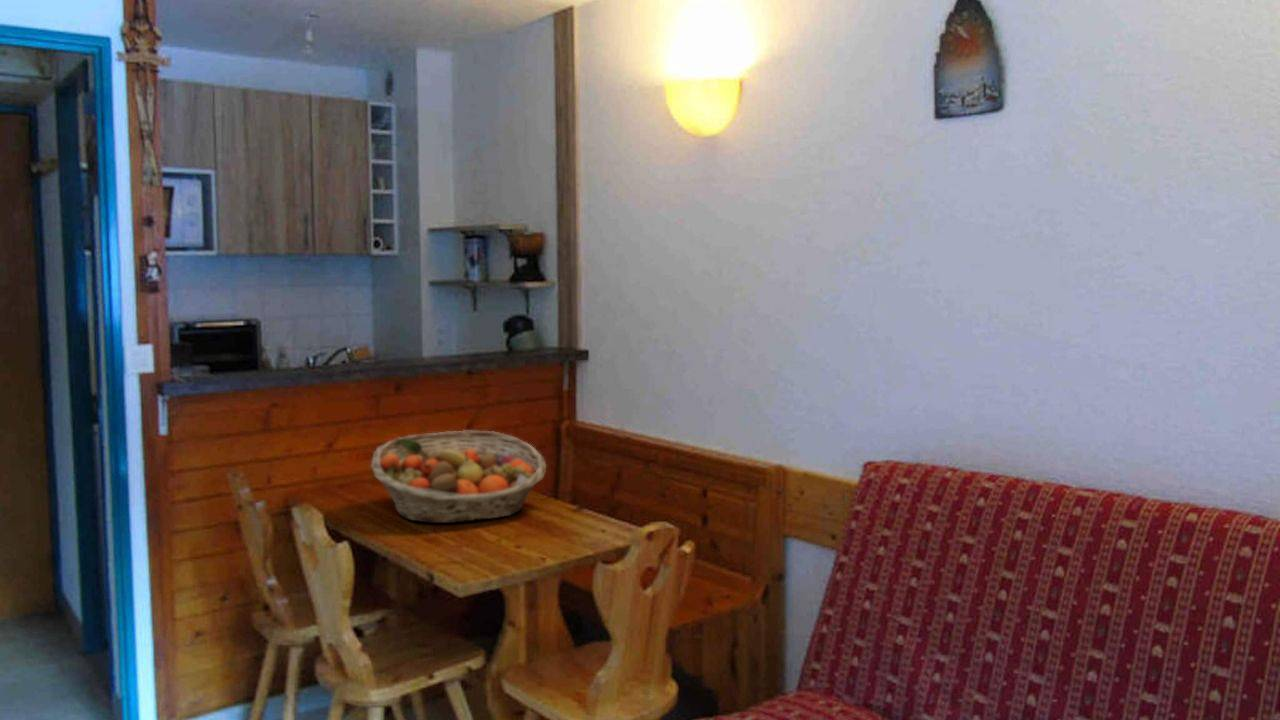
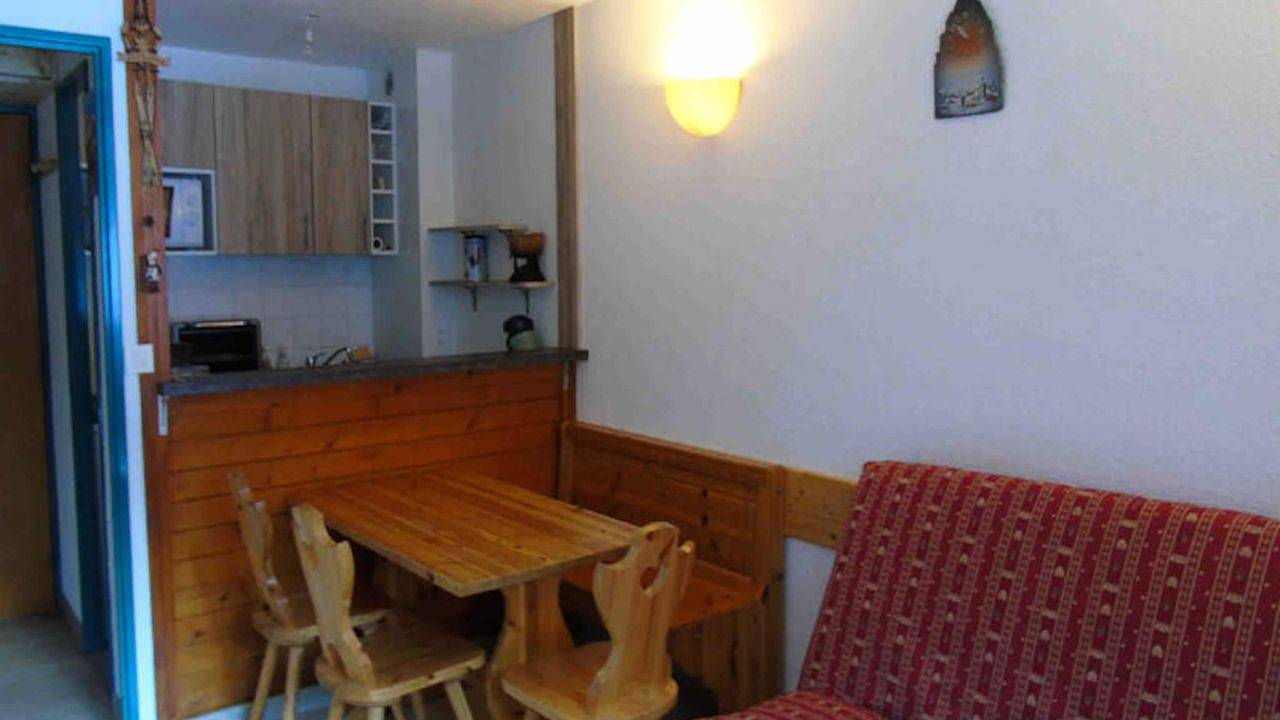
- fruit basket [370,430,547,524]
